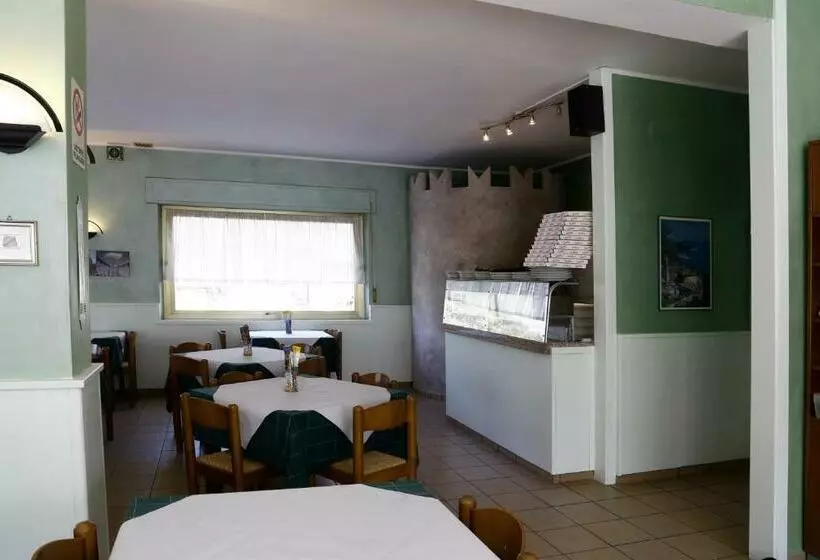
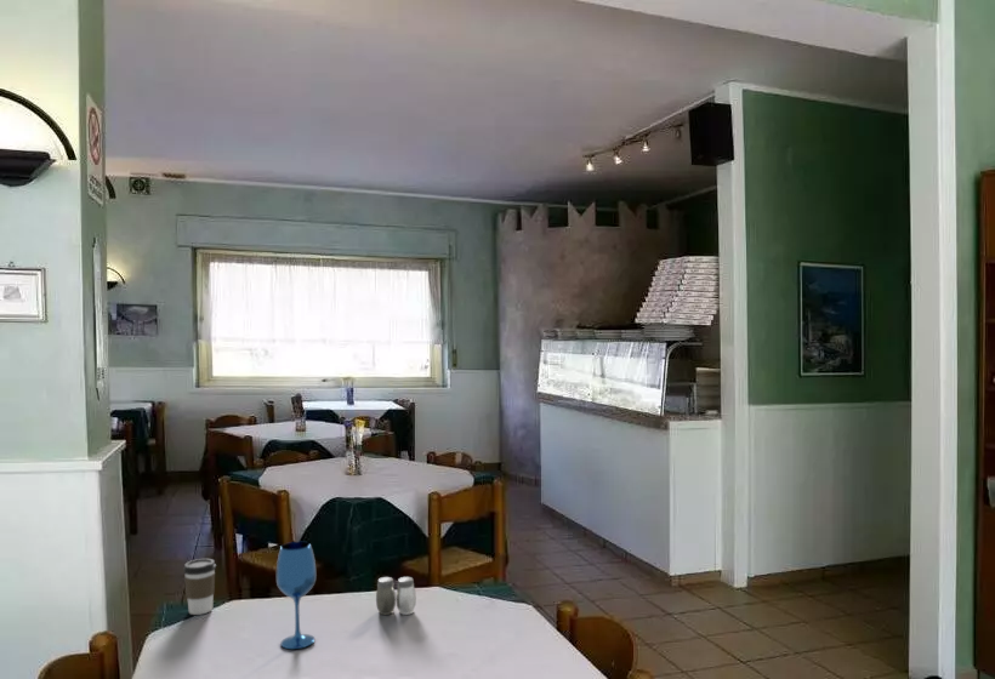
+ coffee cup [182,558,217,616]
+ salt and pepper shaker [375,576,417,616]
+ wineglass [275,541,317,650]
